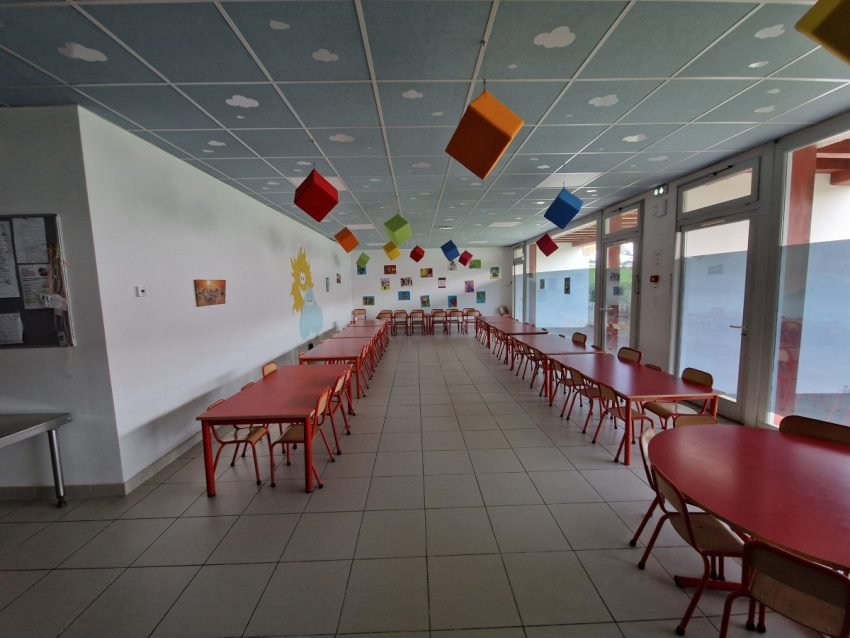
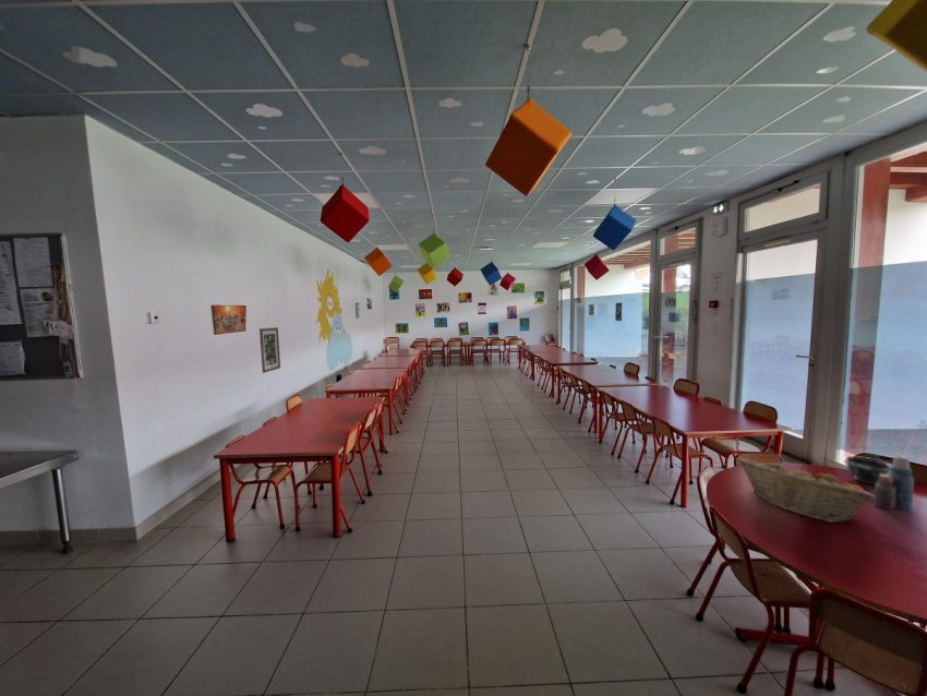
+ bottle [872,455,915,511]
+ fruit basket [736,456,877,524]
+ bowl [842,453,892,485]
+ wall art [258,326,281,374]
